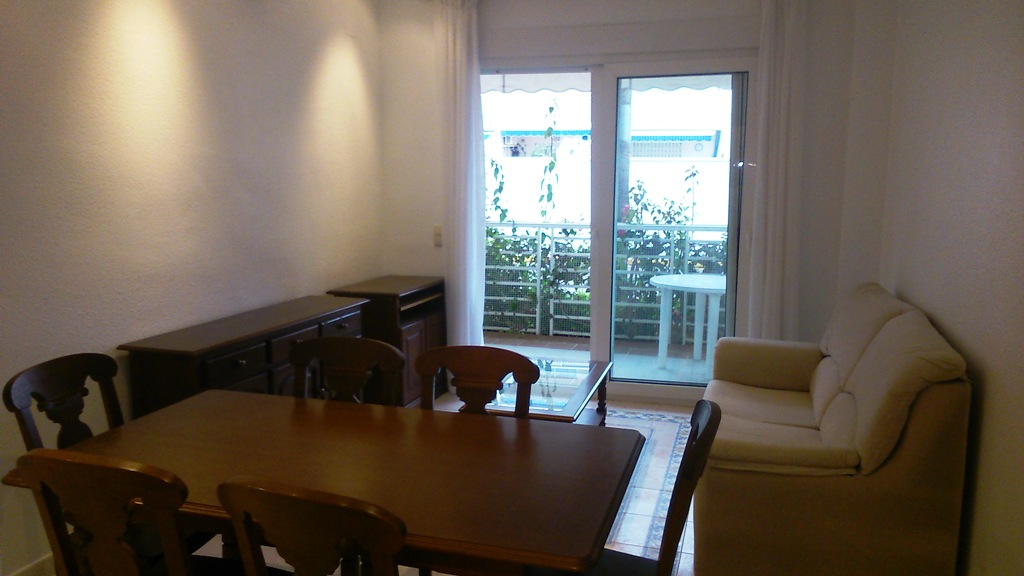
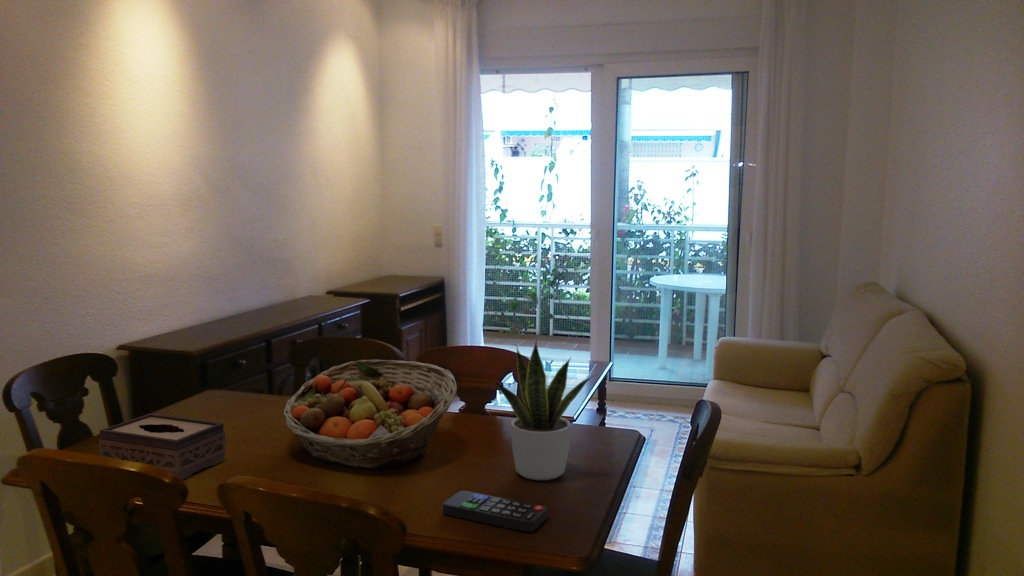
+ tissue box [98,413,227,481]
+ remote control [442,490,548,533]
+ potted plant [491,338,595,481]
+ fruit basket [282,359,458,469]
